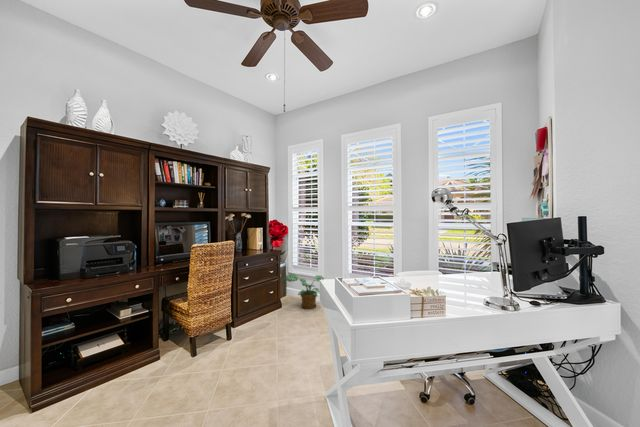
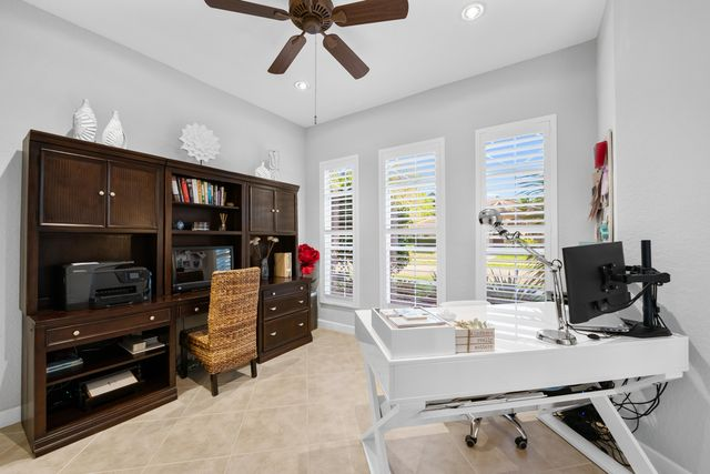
- potted plant [283,274,325,310]
